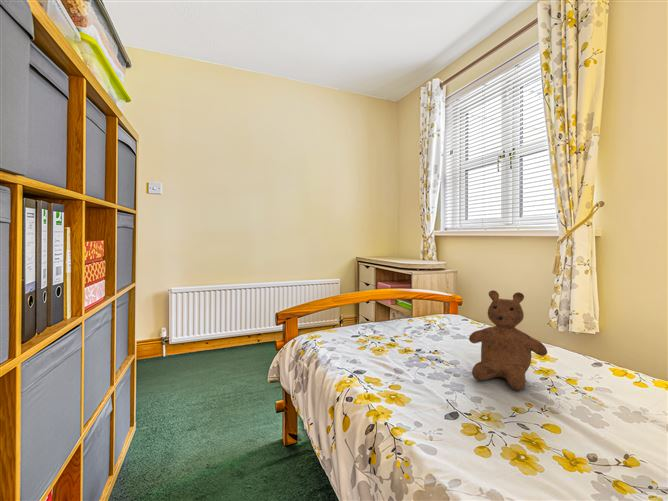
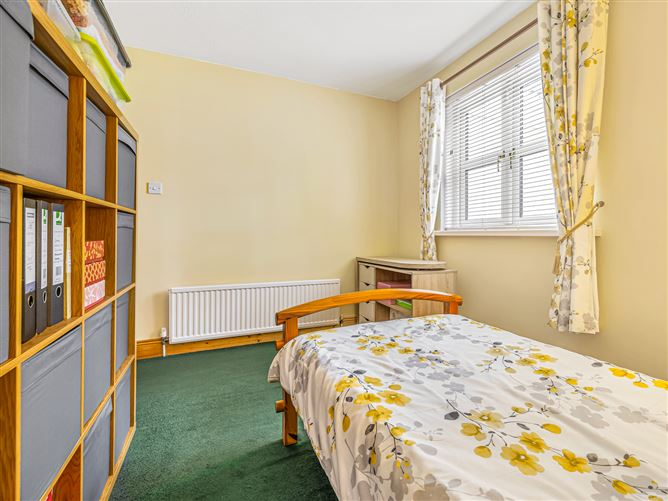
- teddy bear [468,289,548,391]
